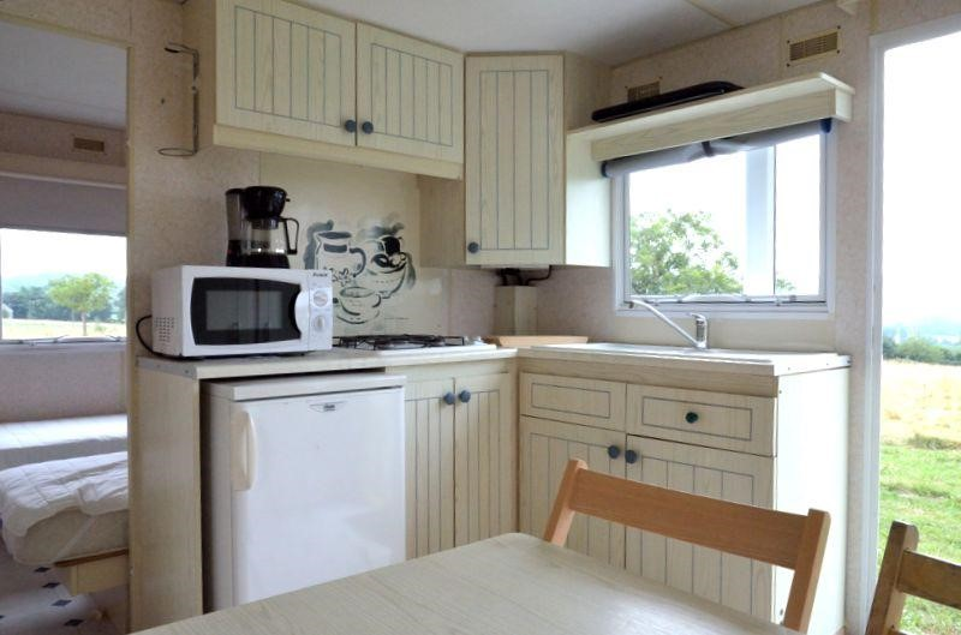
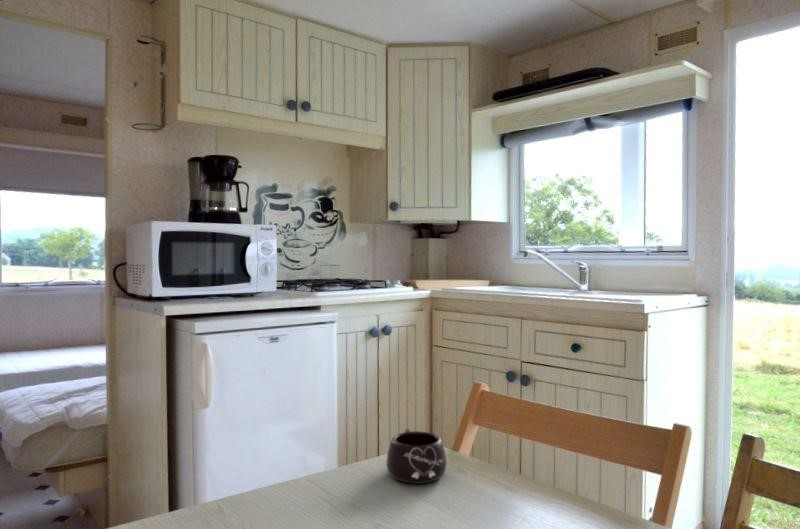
+ mug [386,427,448,485]
